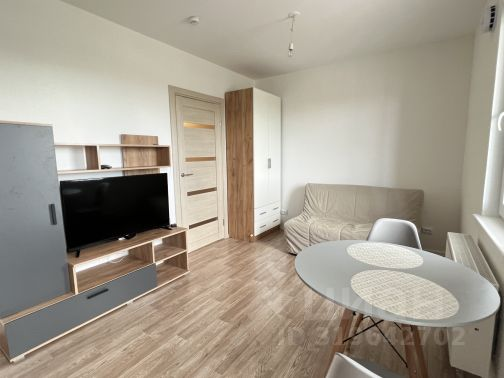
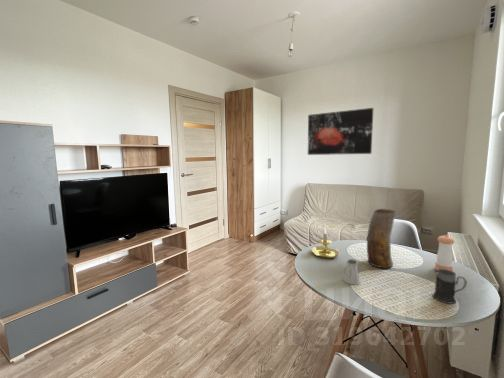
+ candle holder [311,225,340,259]
+ mug [432,269,468,305]
+ vase [366,208,398,269]
+ saltshaker [343,258,361,286]
+ pepper shaker [434,234,456,272]
+ wall art [307,107,374,156]
